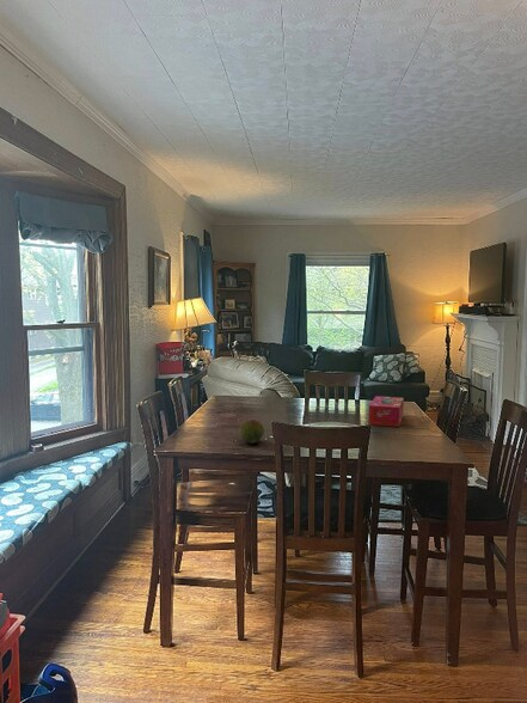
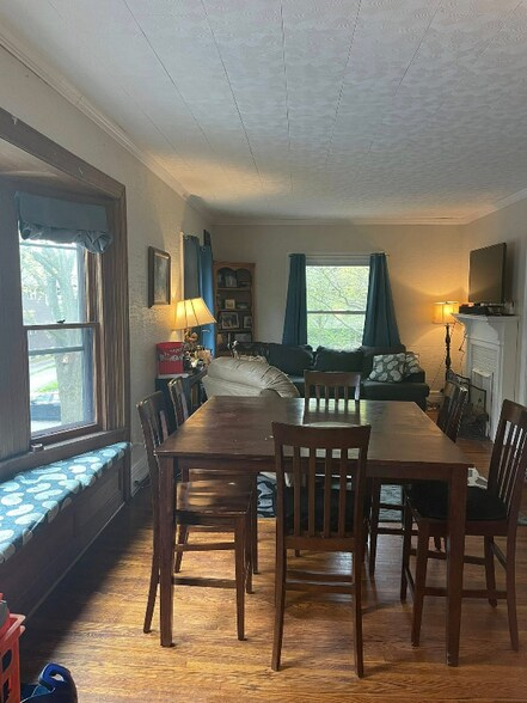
- fruit [238,418,265,445]
- tissue box [367,395,405,428]
